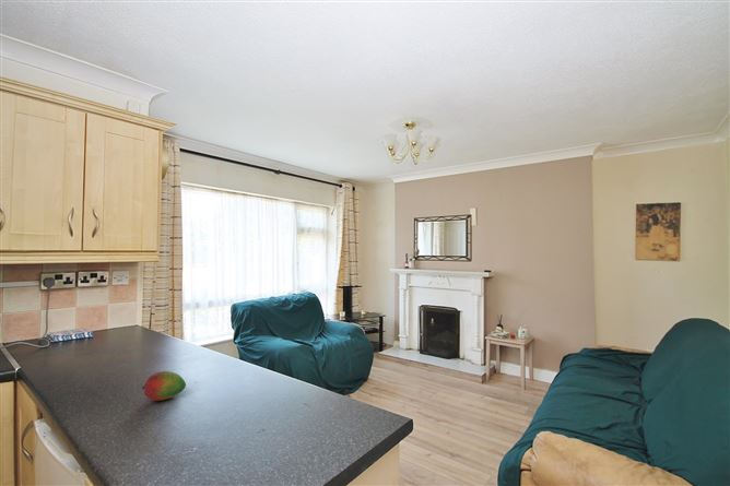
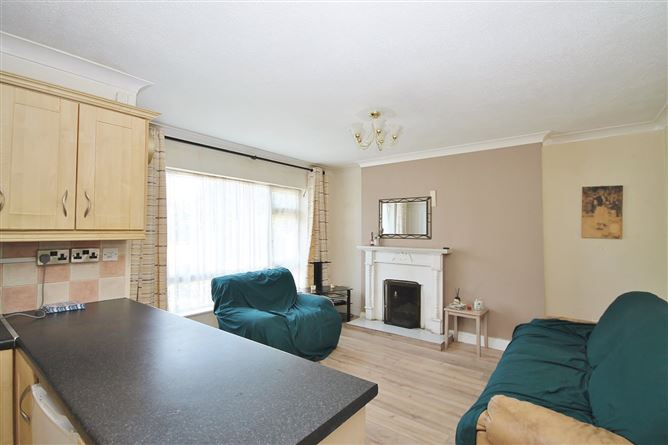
- fruit [141,370,187,402]
